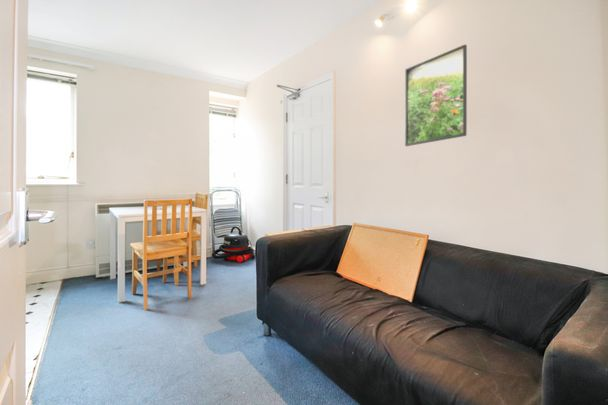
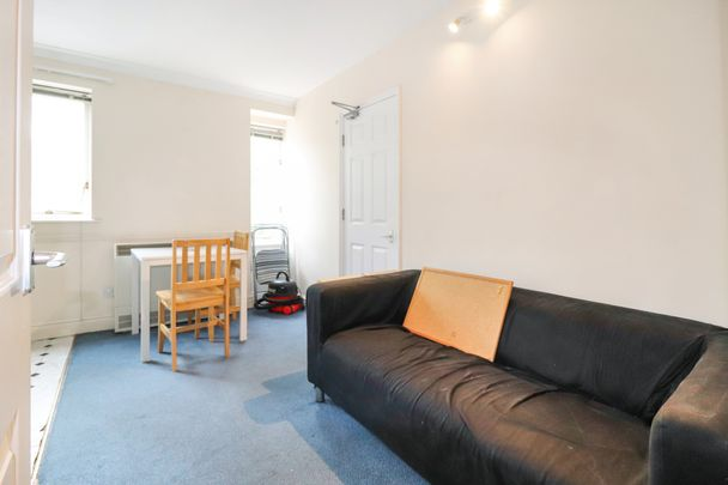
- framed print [404,43,468,147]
